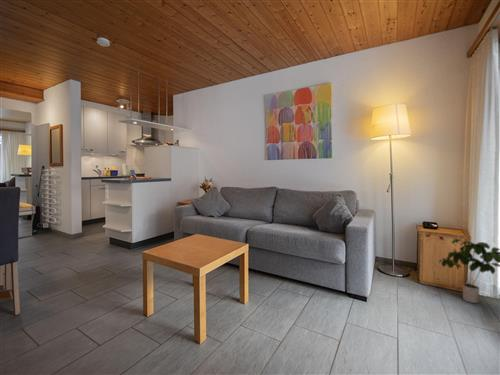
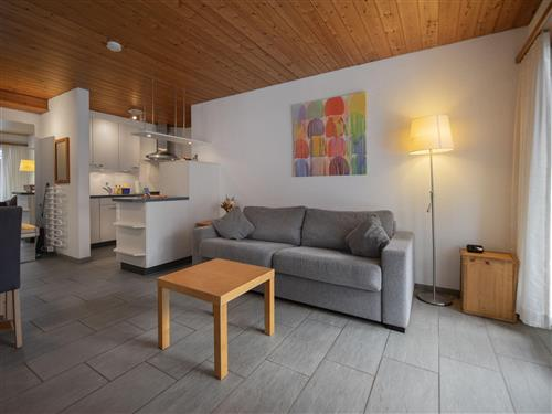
- potted plant [438,238,500,304]
